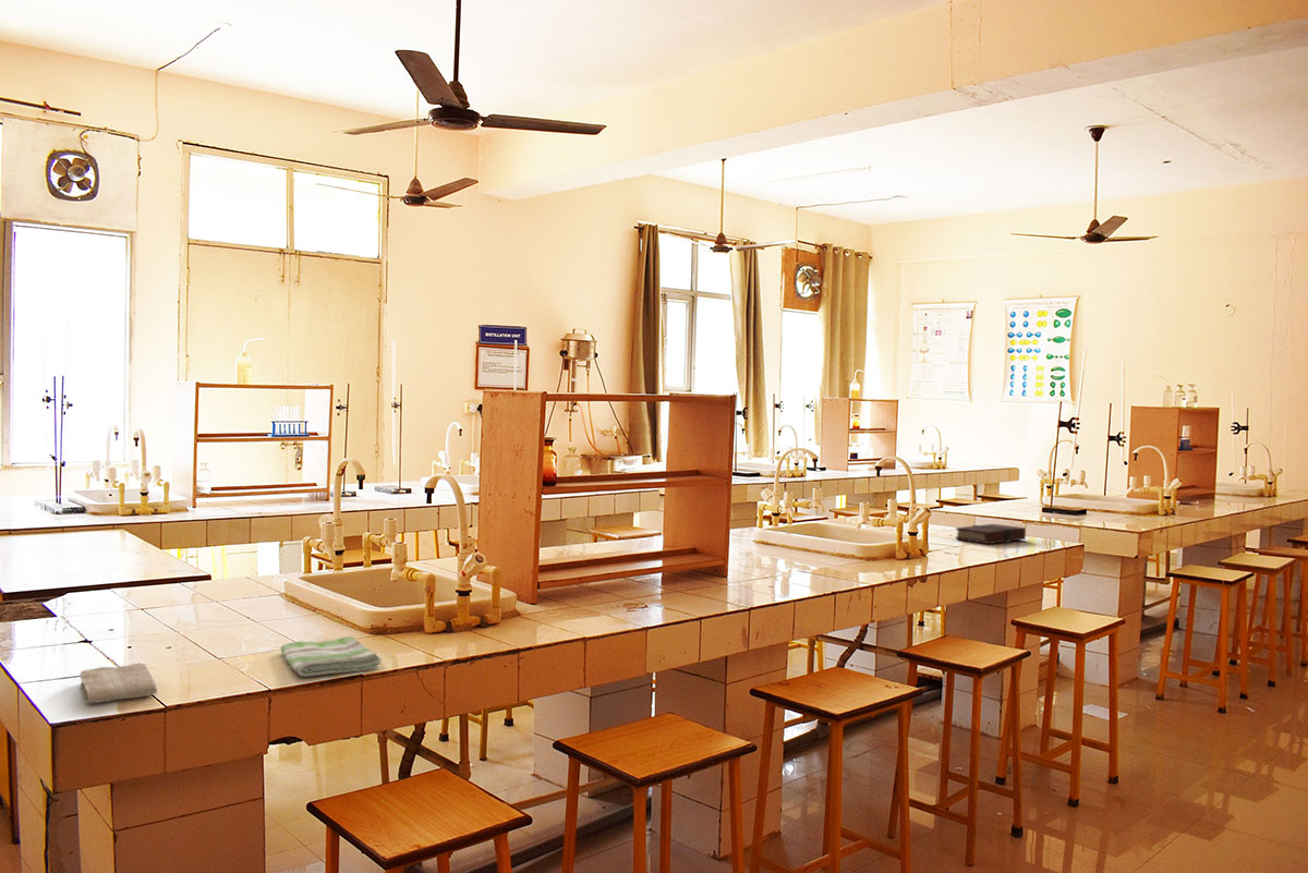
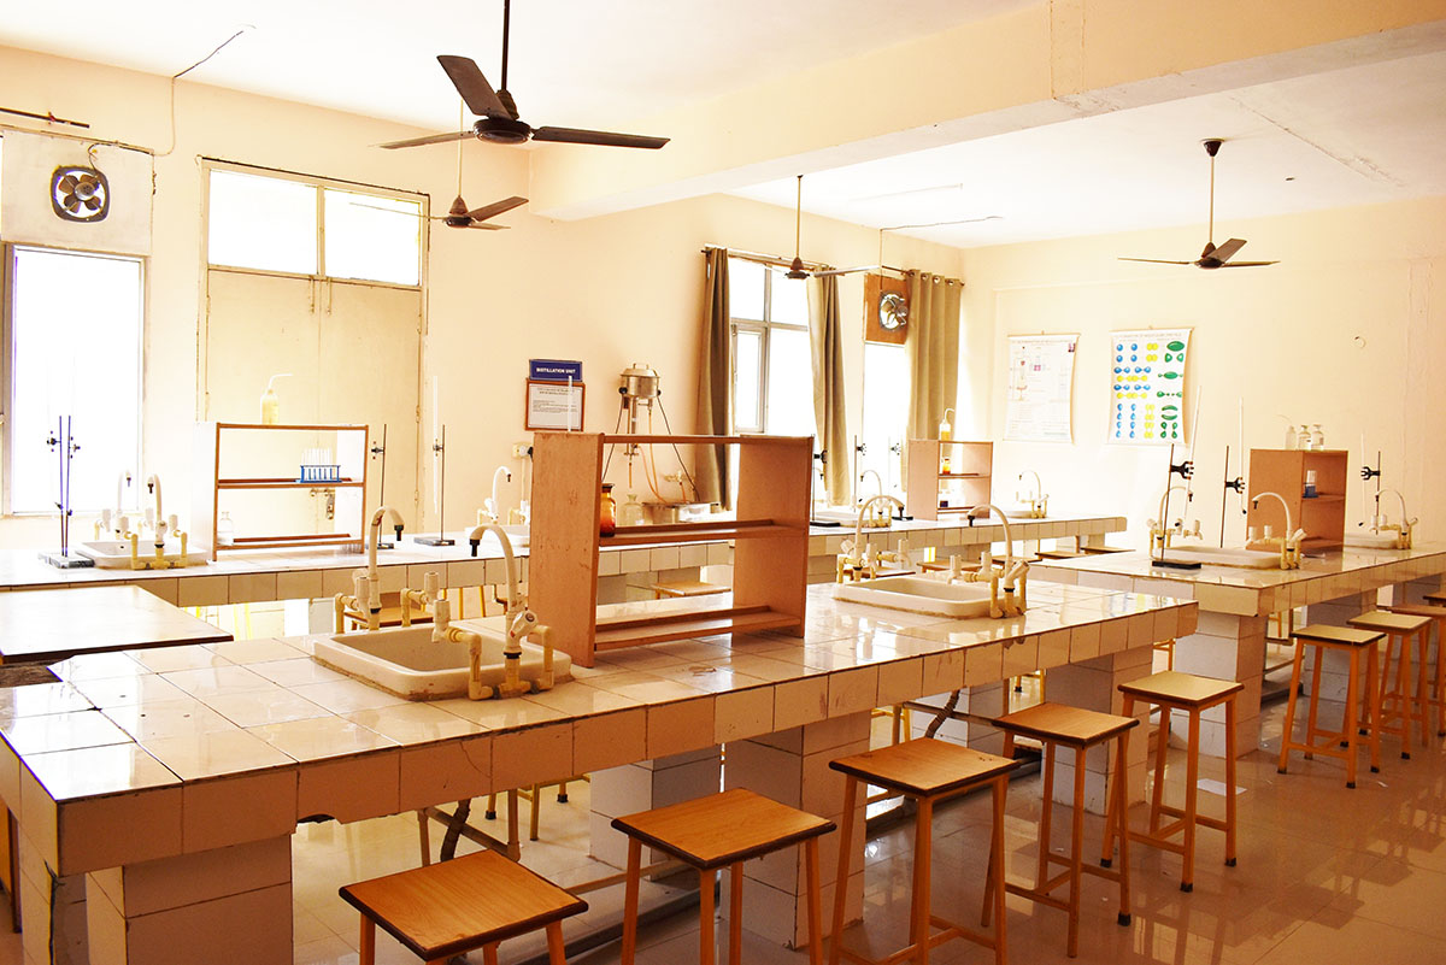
- washcloth [78,663,158,704]
- dish towel [280,635,383,678]
- book [955,523,1027,545]
